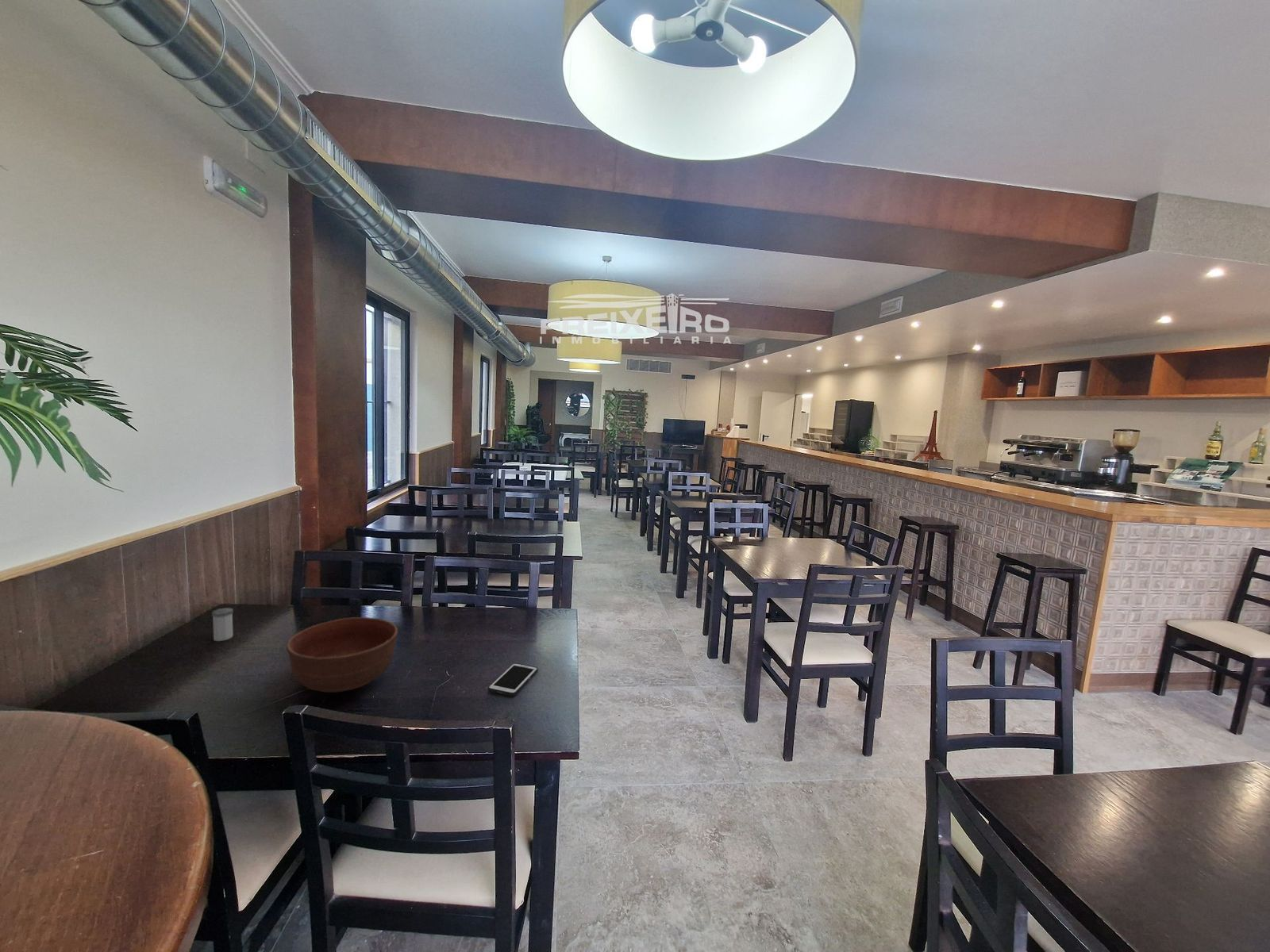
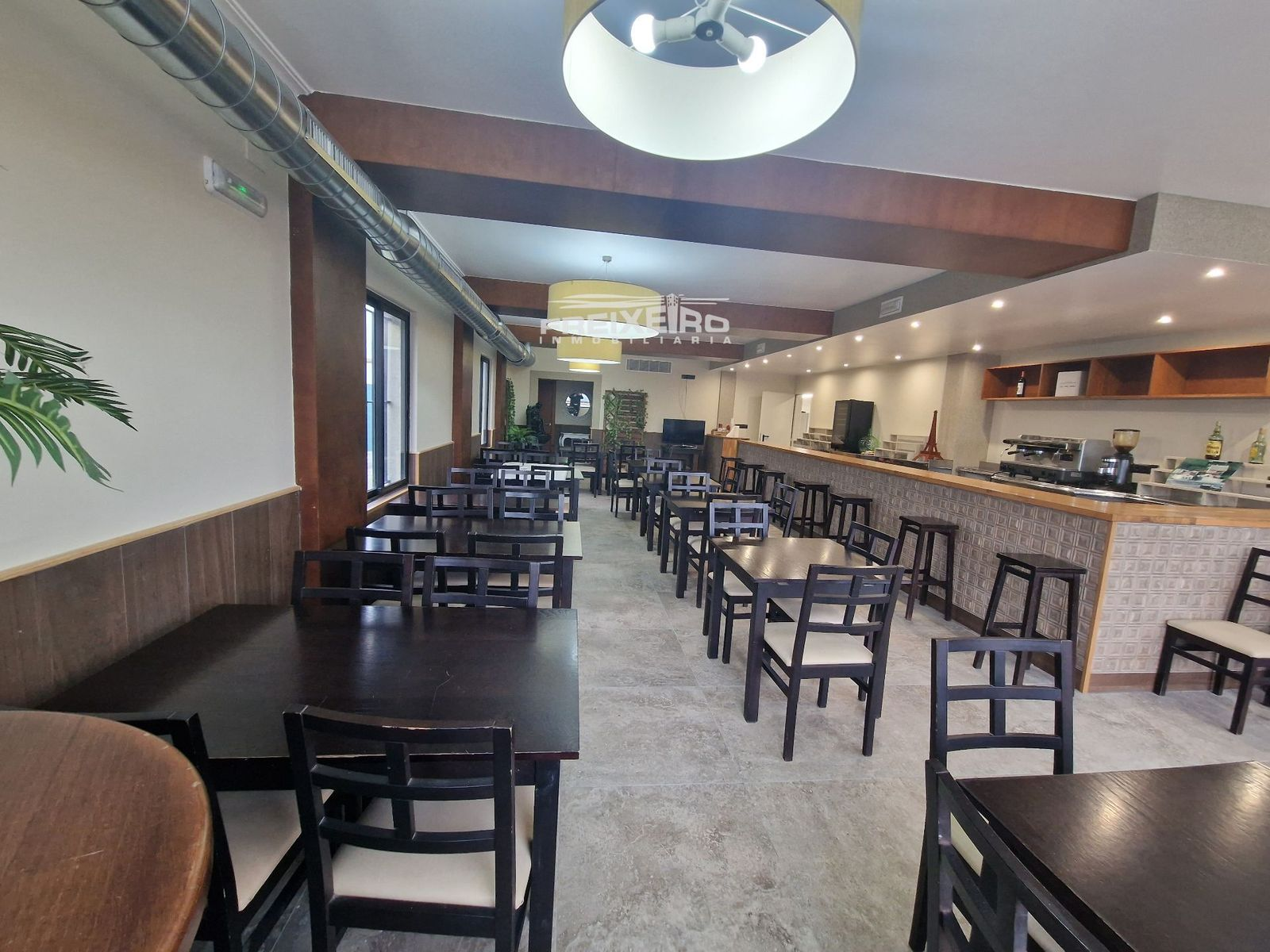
- cell phone [487,662,539,697]
- bowl [286,616,398,693]
- salt shaker [211,607,234,642]
